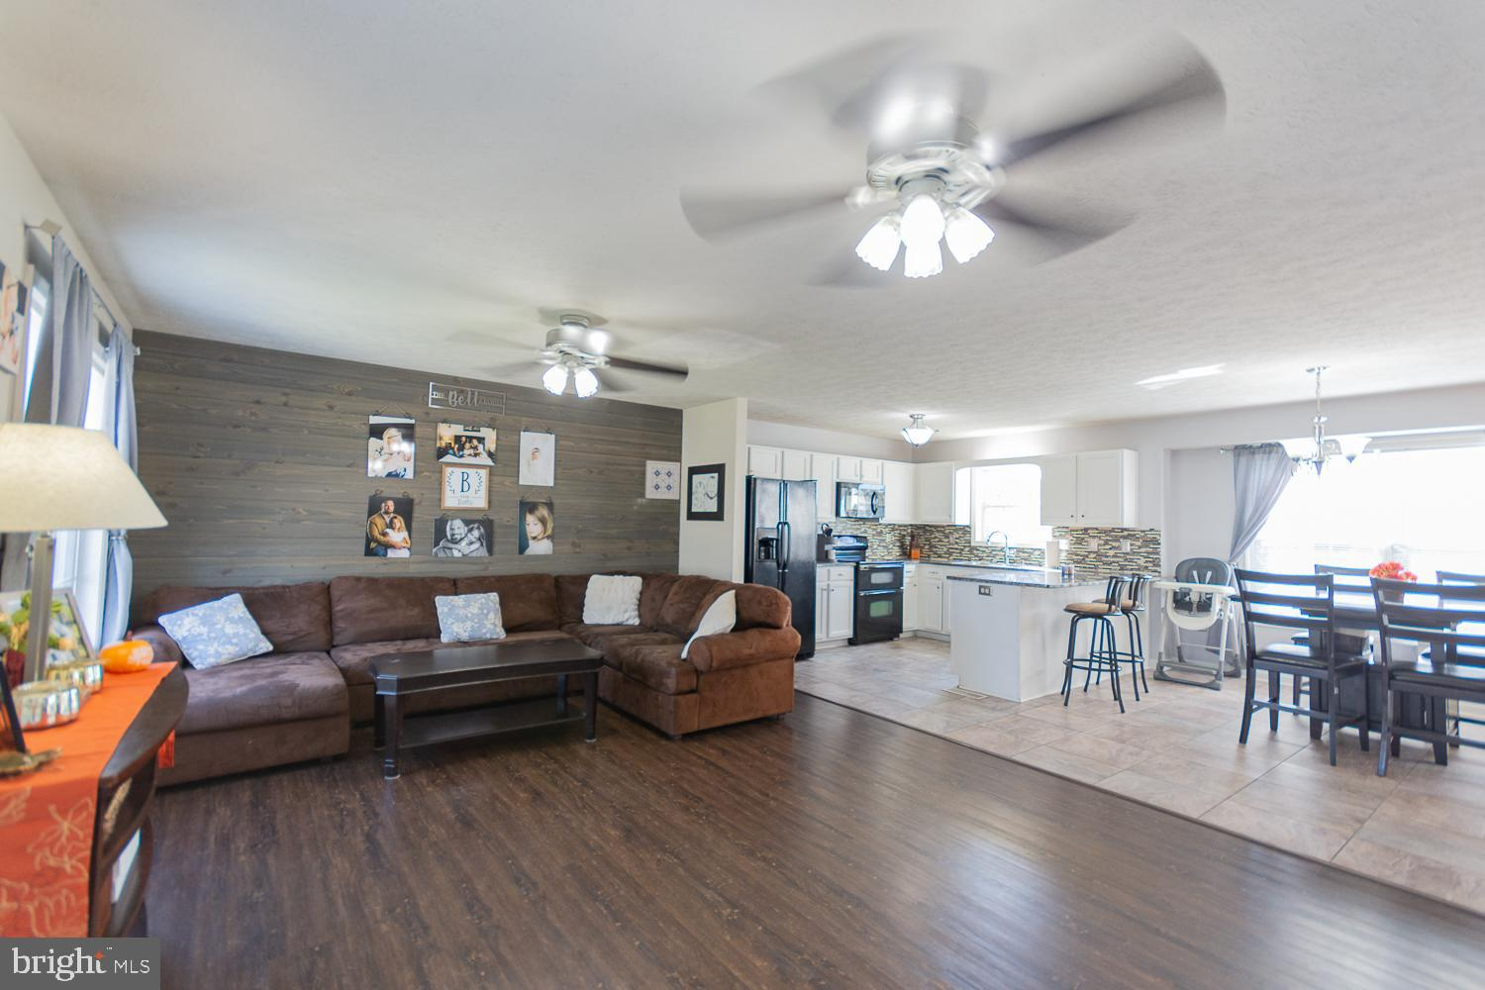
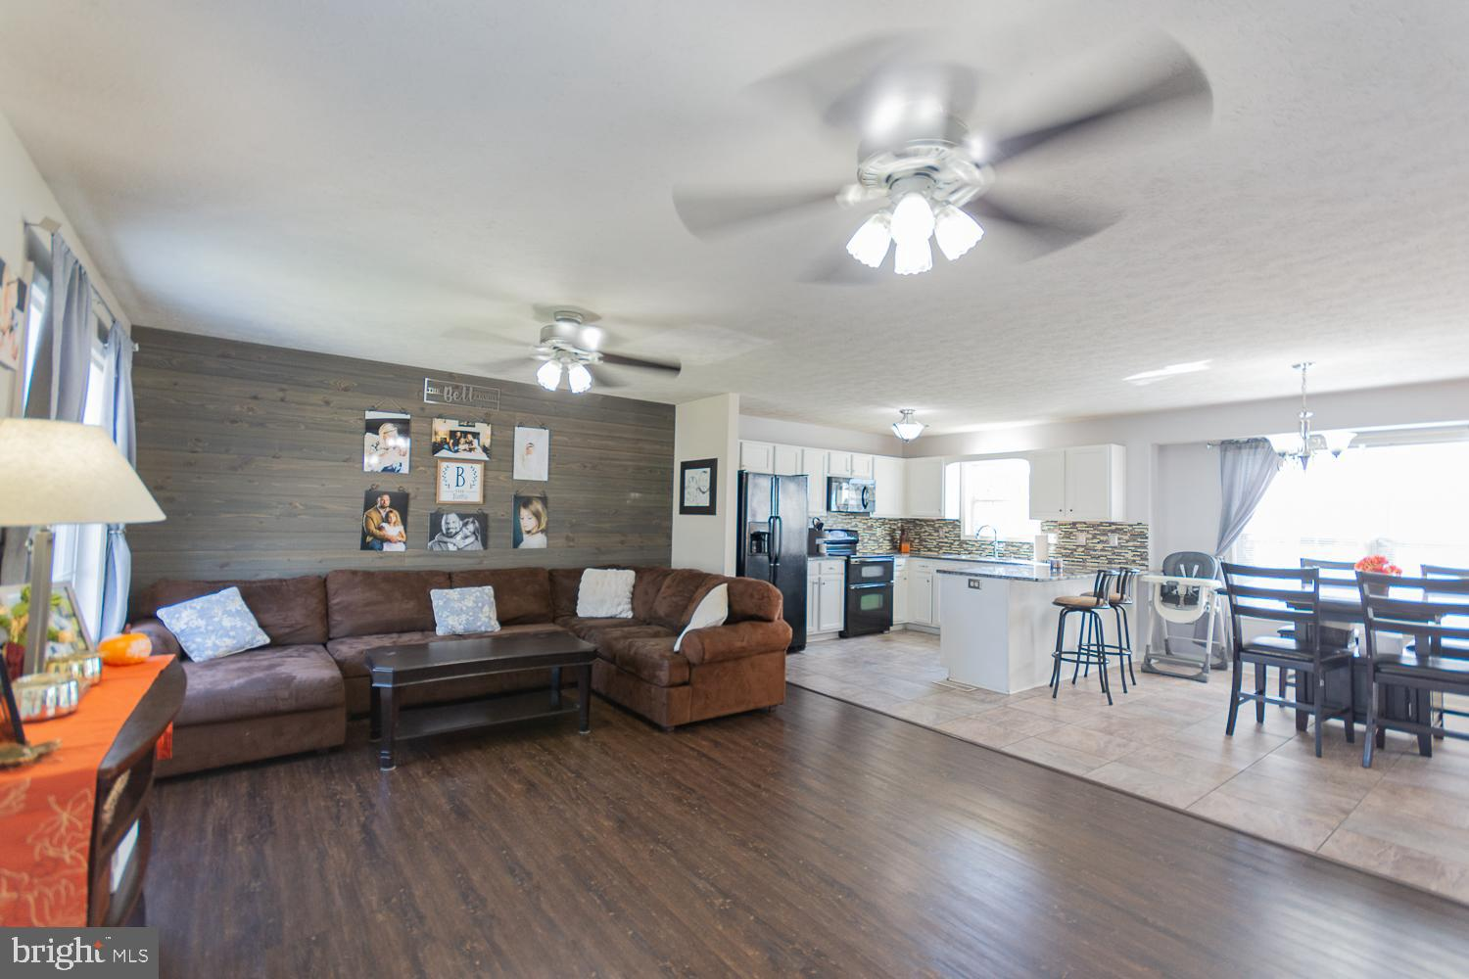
- wall art [644,460,681,499]
